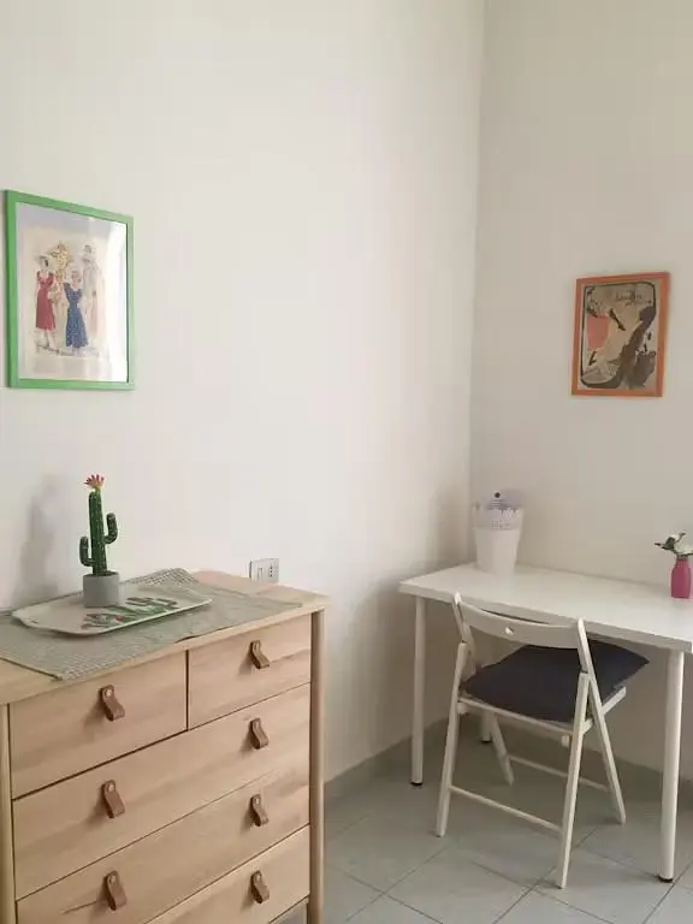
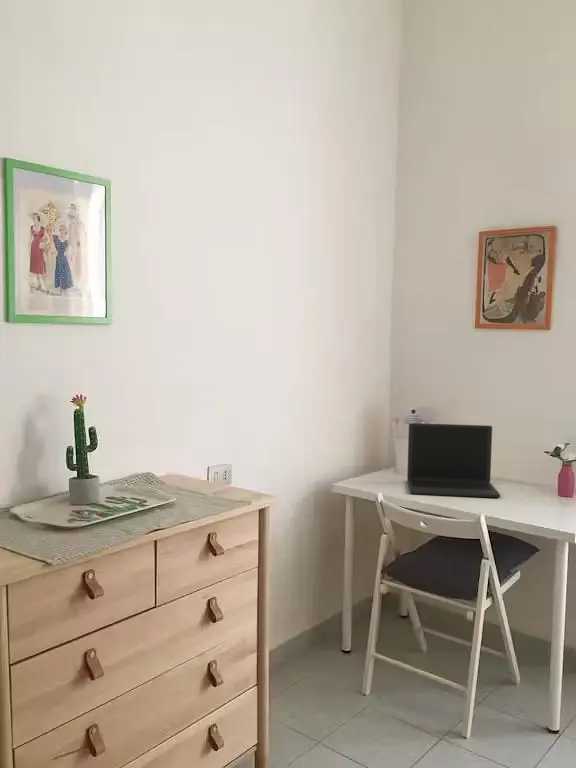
+ laptop [406,422,501,498]
